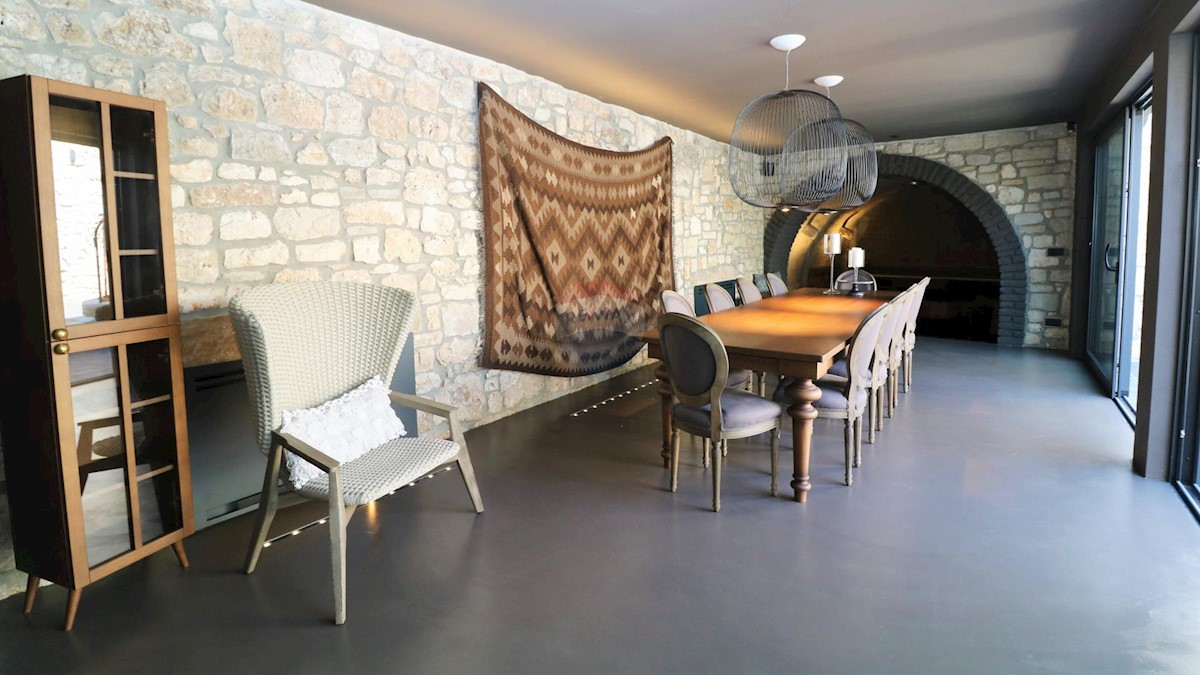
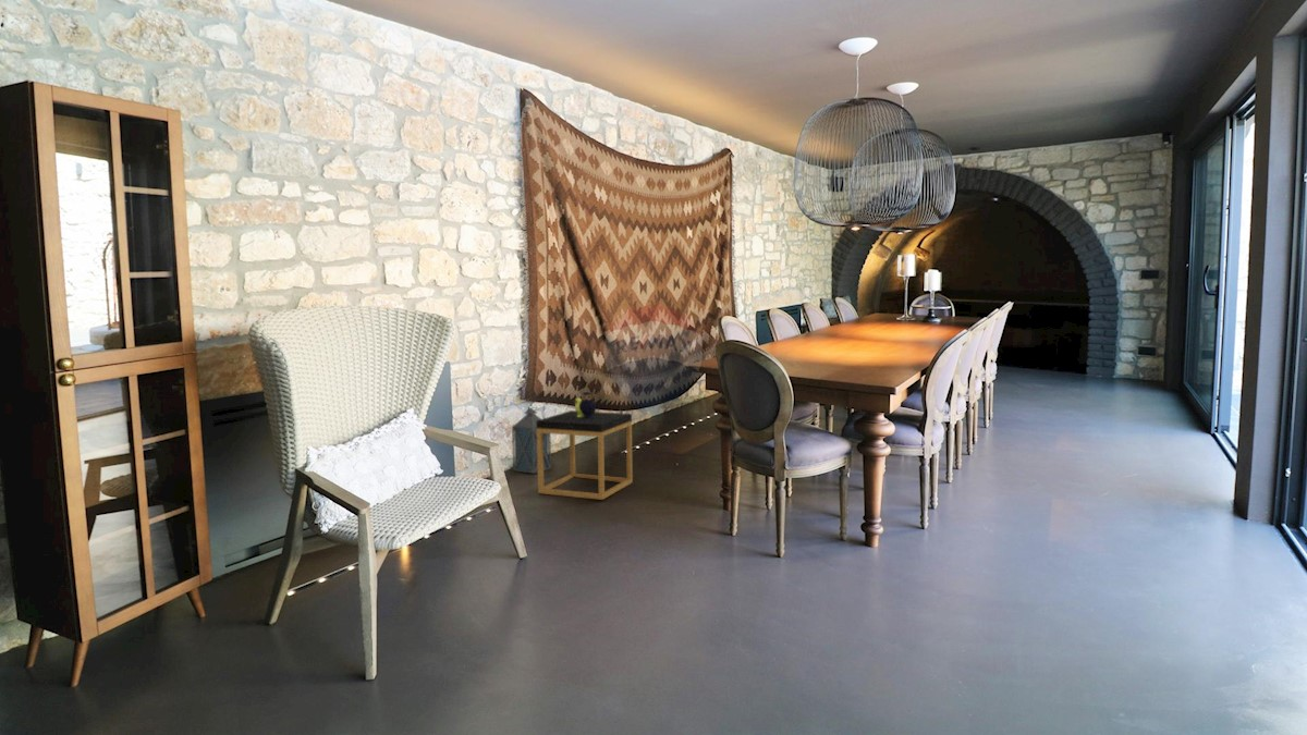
+ side table [536,391,634,501]
+ lantern [511,406,552,475]
